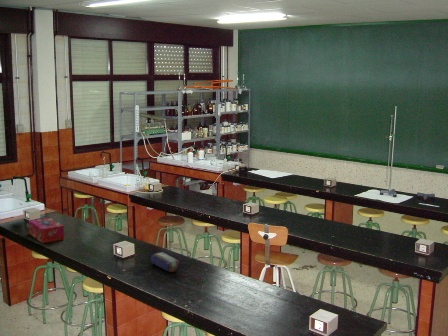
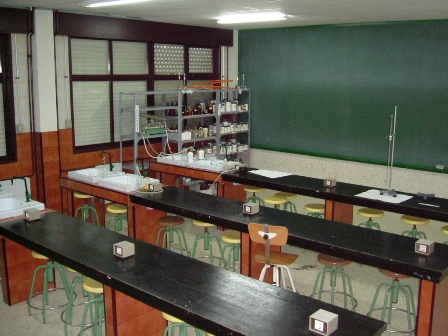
- tissue box [28,217,65,244]
- pencil case [150,251,181,273]
